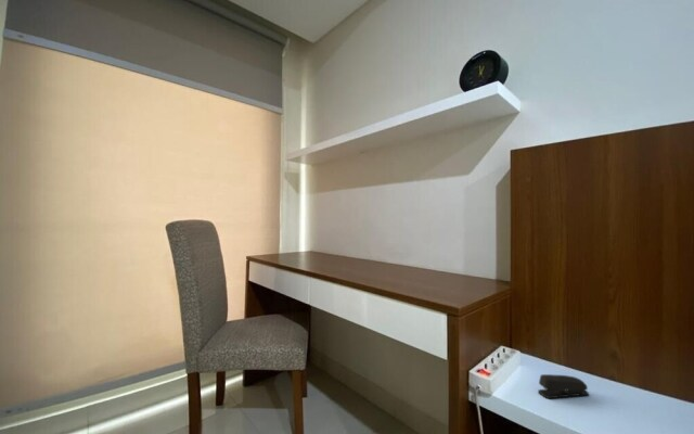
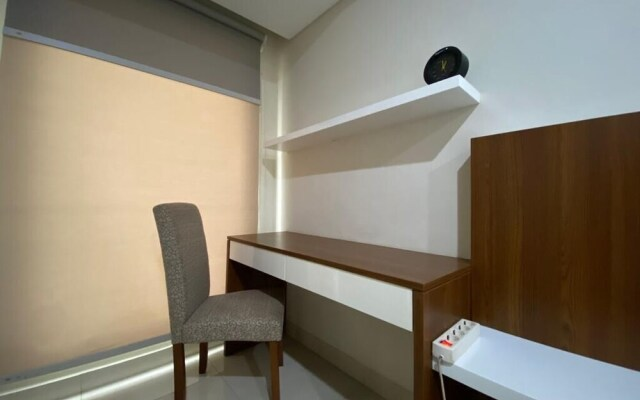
- stapler [537,373,590,399]
